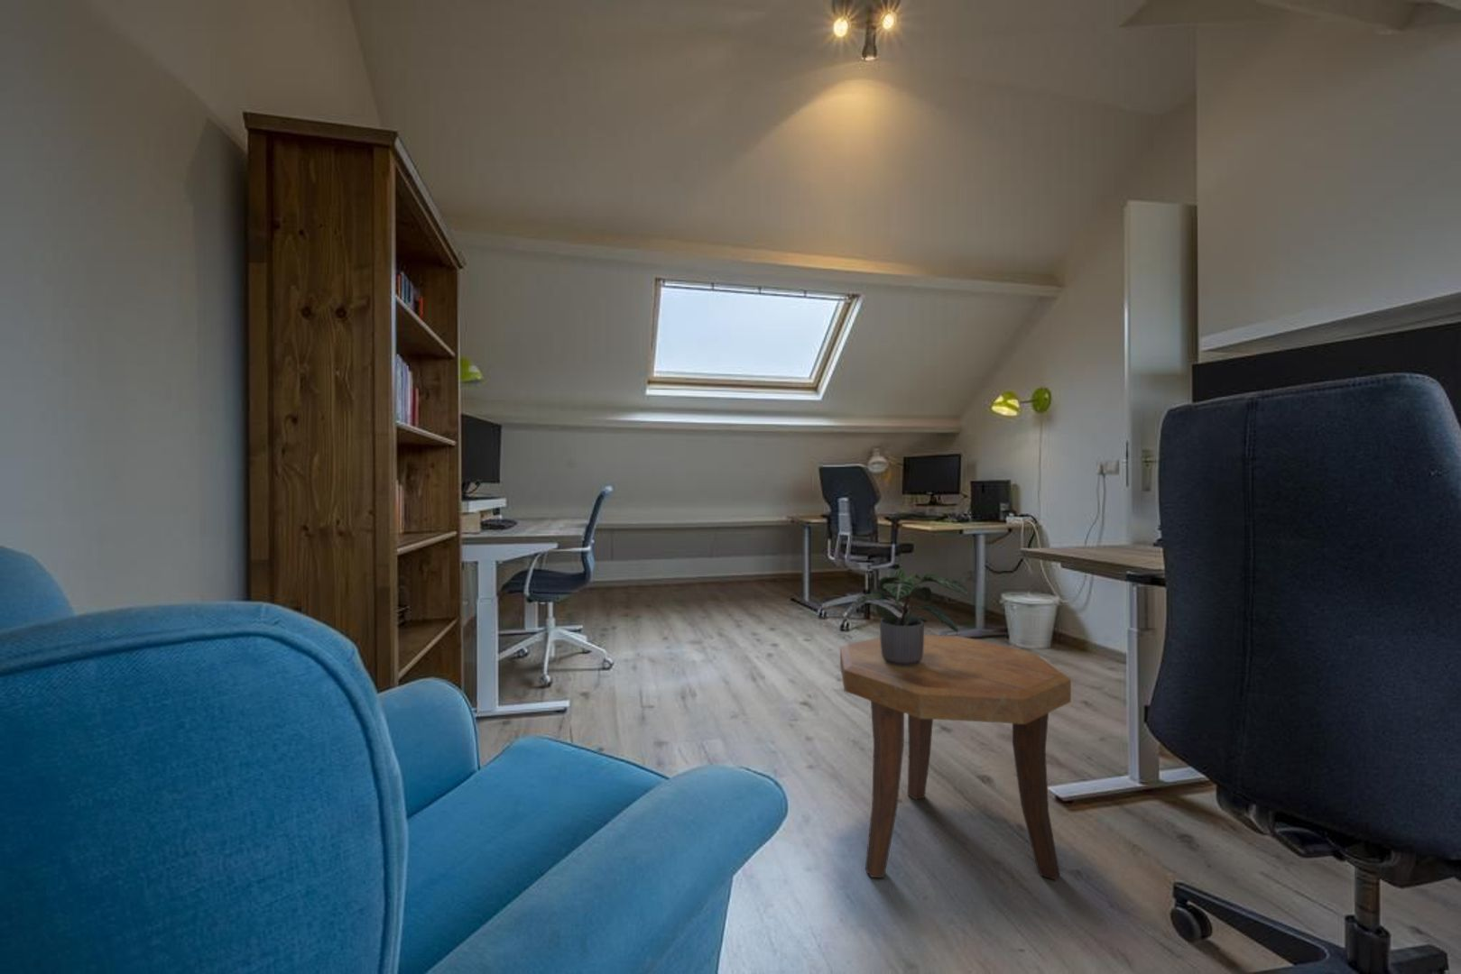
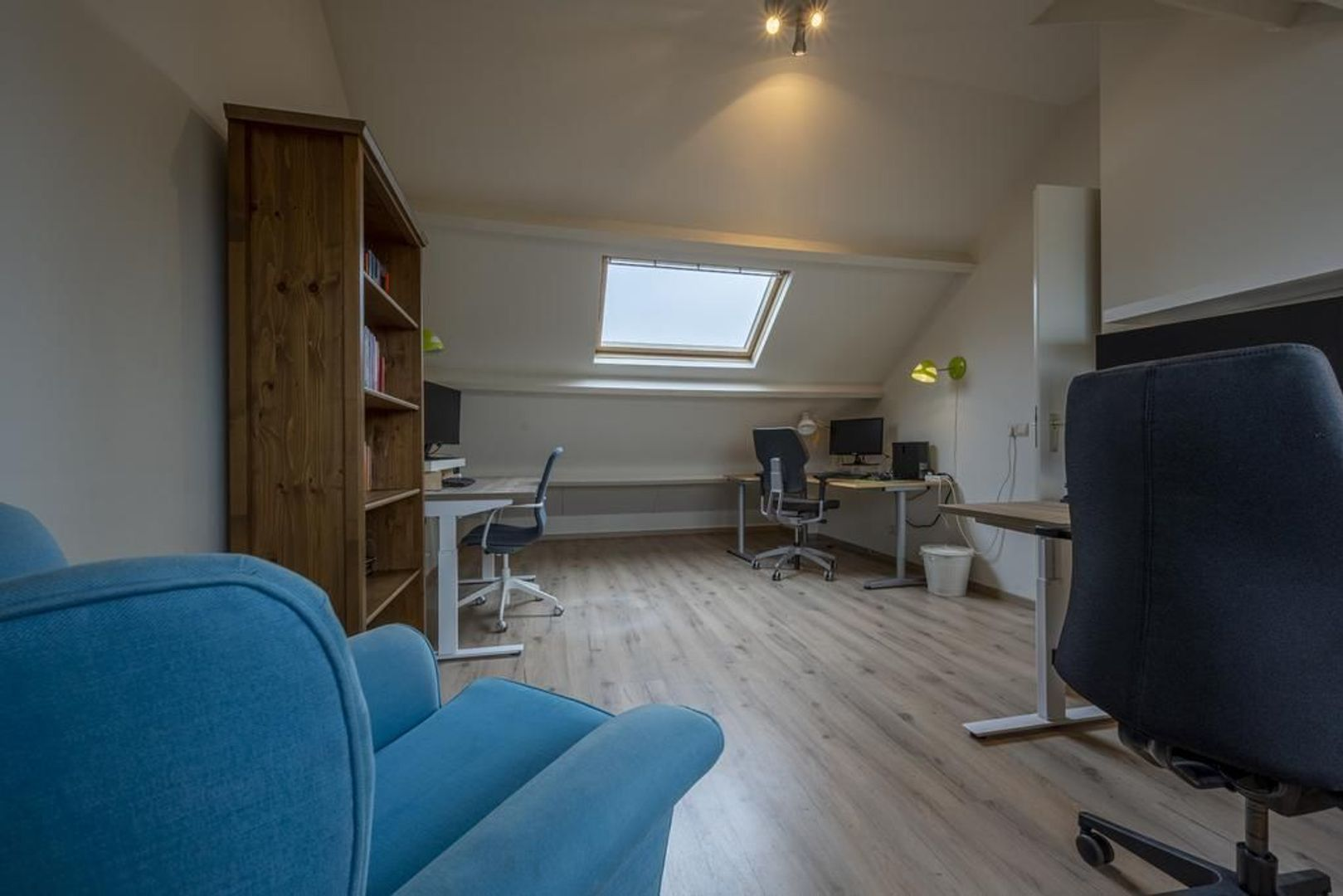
- potted plant [852,567,971,666]
- side table [839,634,1072,882]
